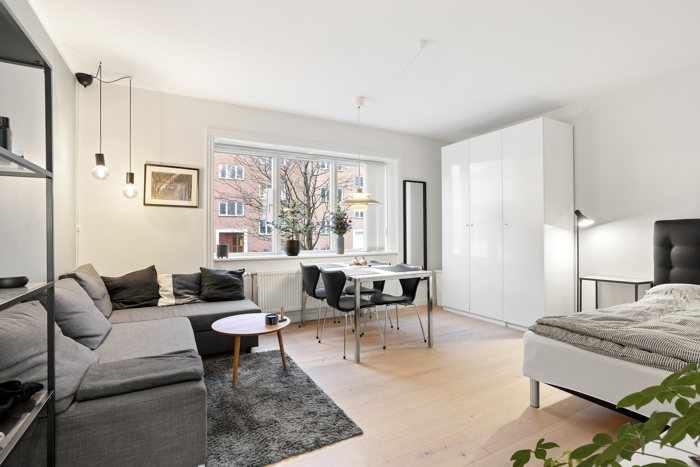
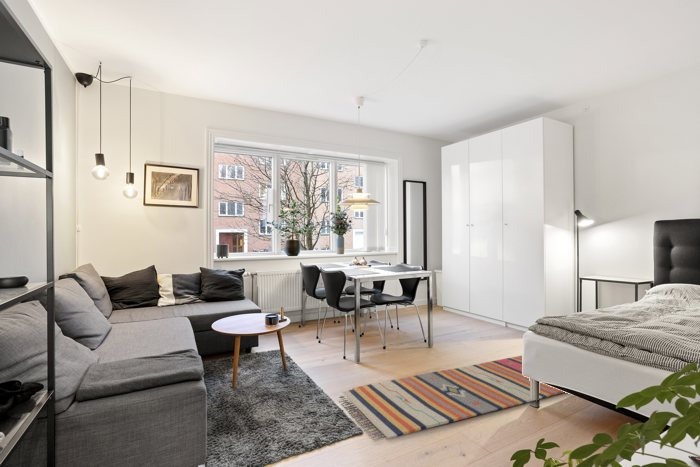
+ rug [336,355,564,442]
